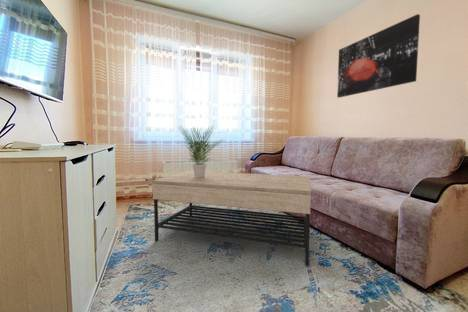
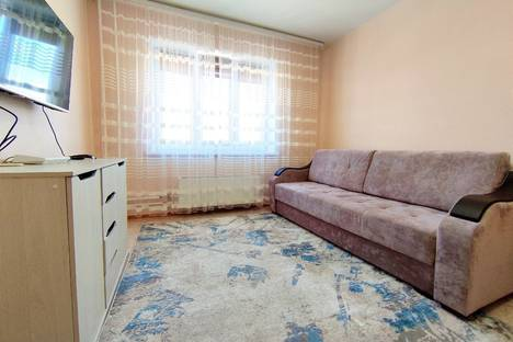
- wall art [336,13,421,99]
- coffee table [152,170,312,267]
- potted plant [177,125,225,178]
